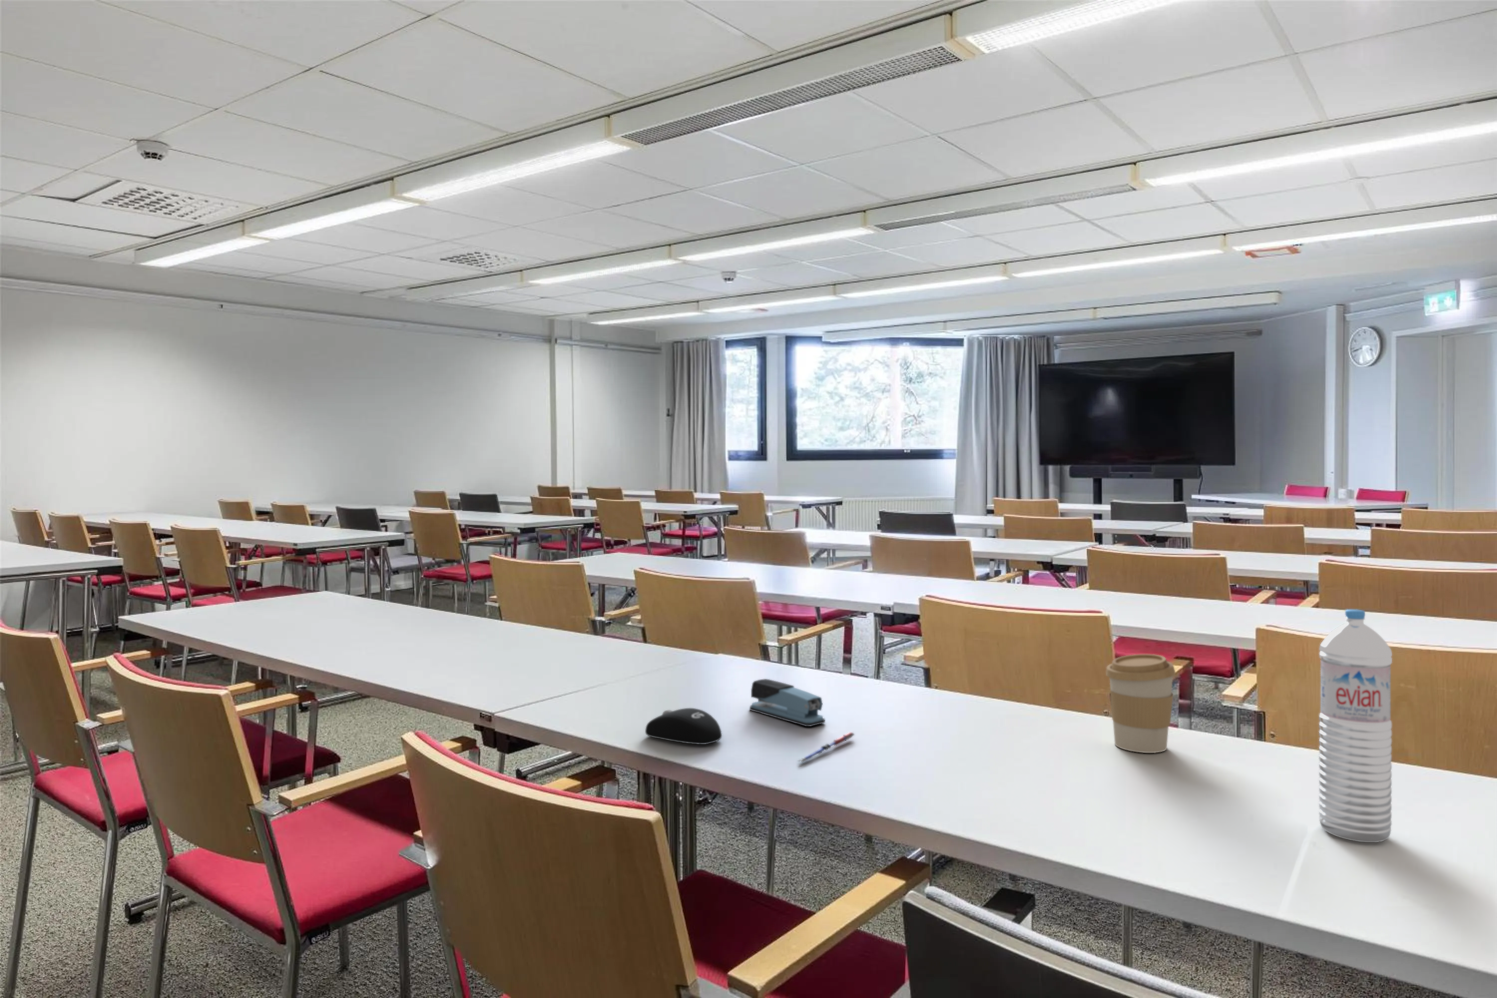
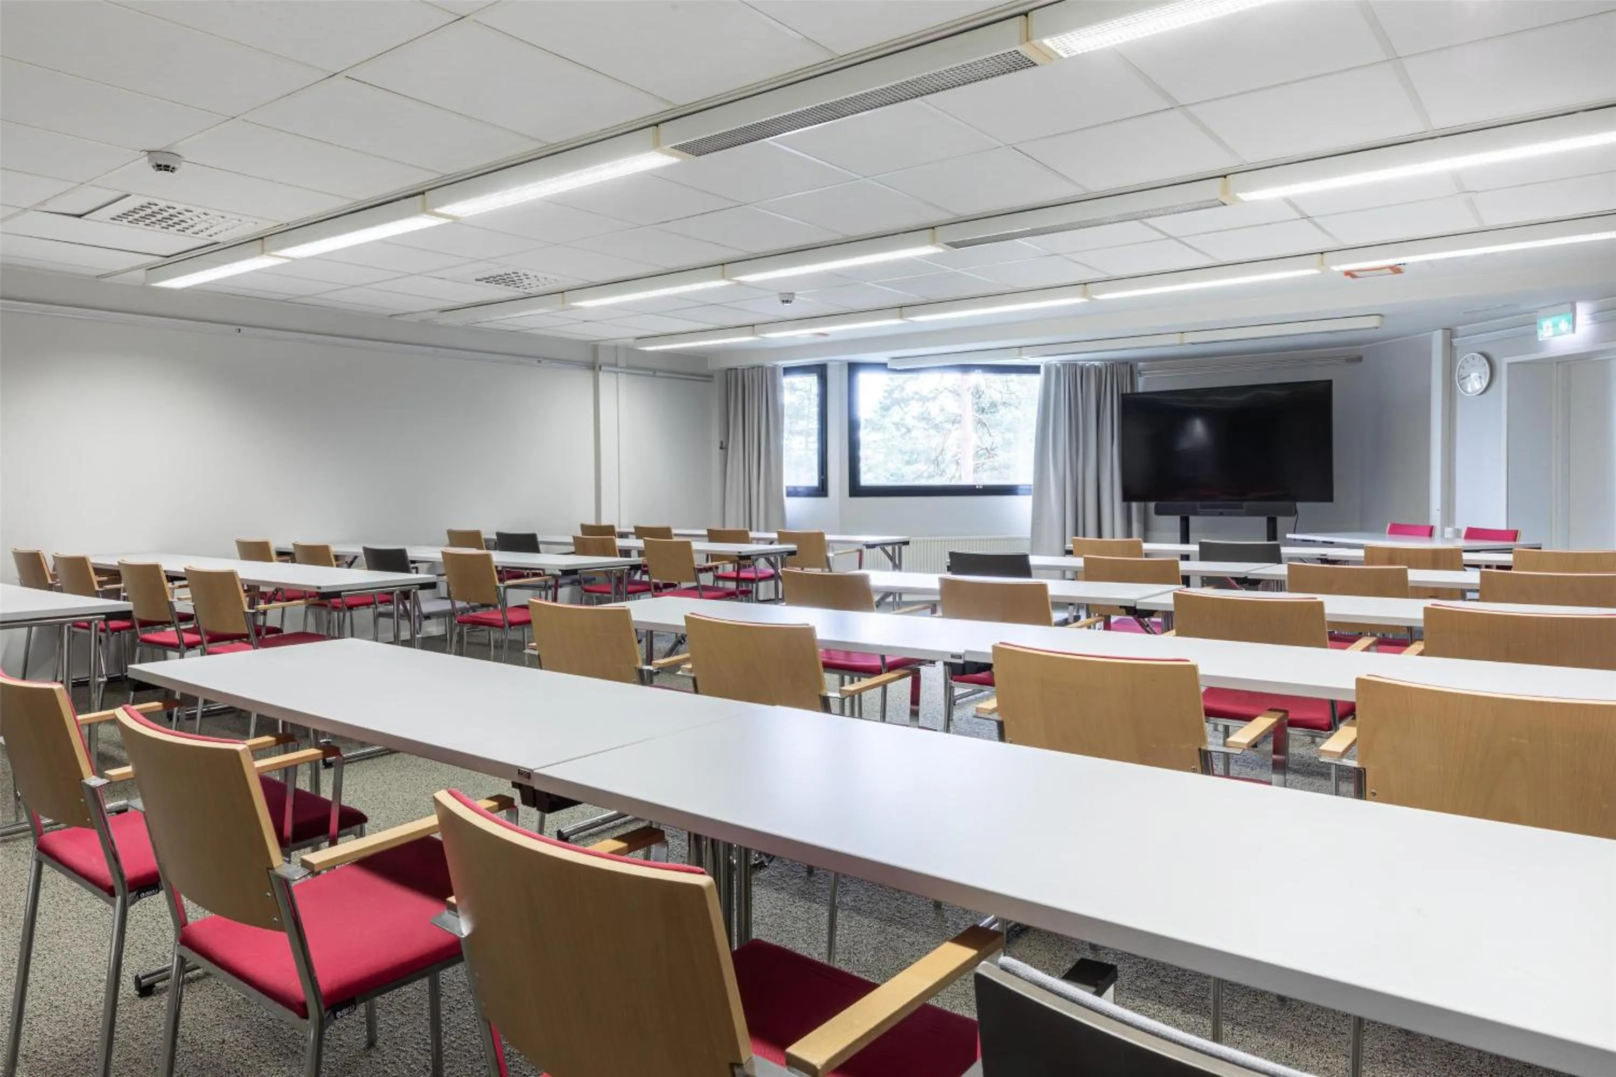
- computer mouse [645,707,723,745]
- stapler [749,678,825,727]
- pen [796,732,855,763]
- coffee cup [1105,654,1176,753]
- water bottle [1319,609,1392,843]
